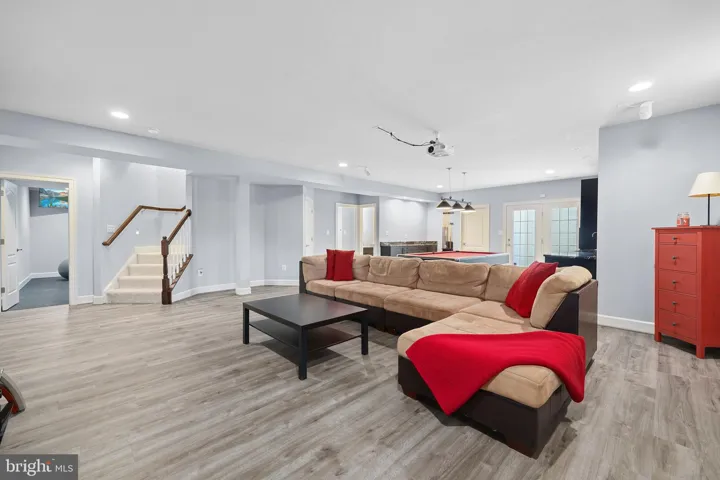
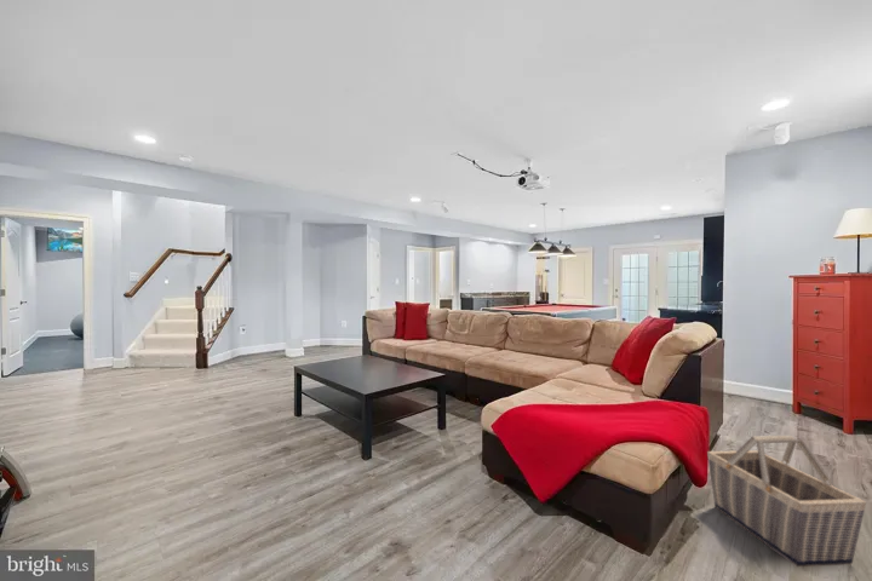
+ basket [706,435,867,568]
